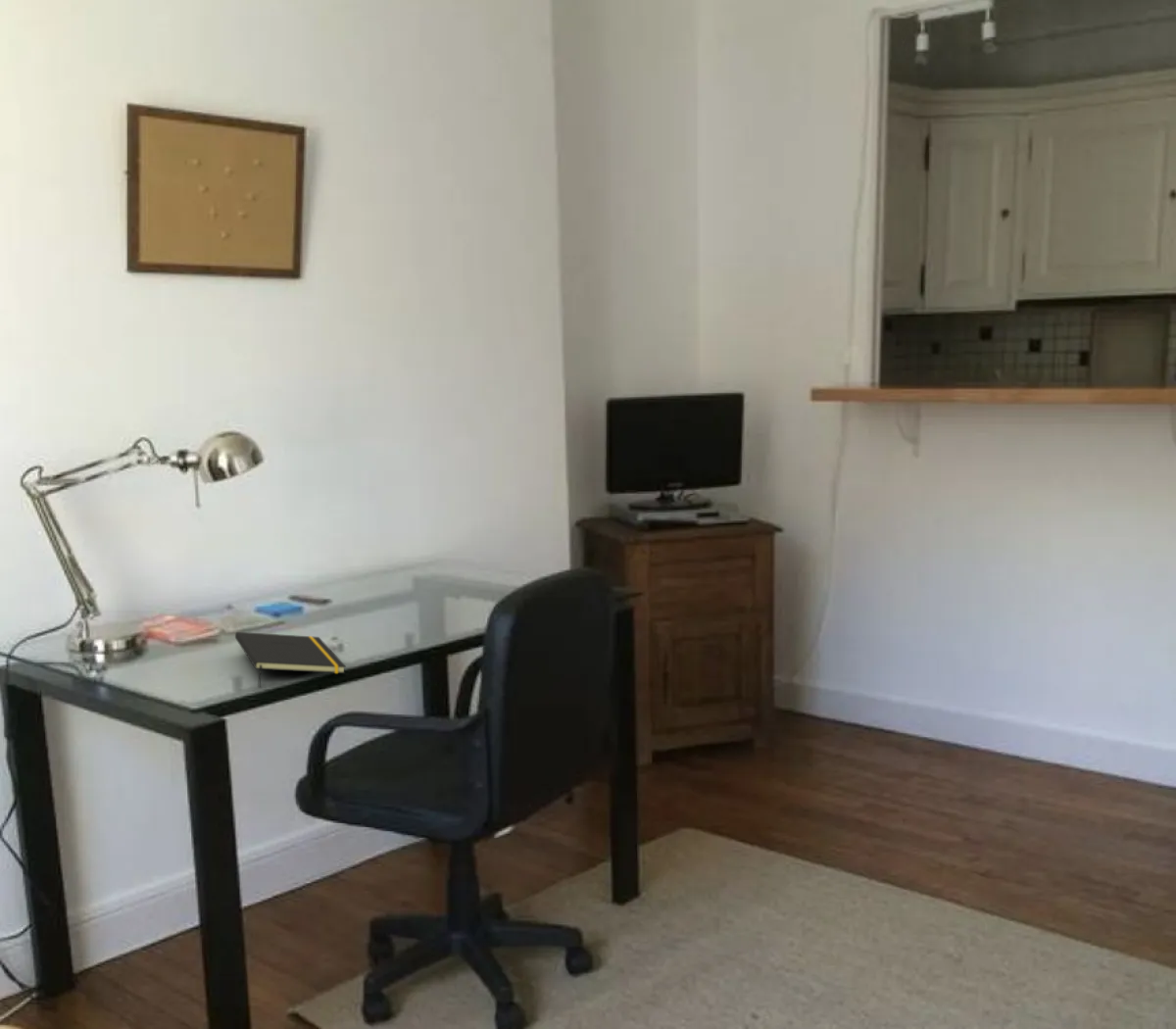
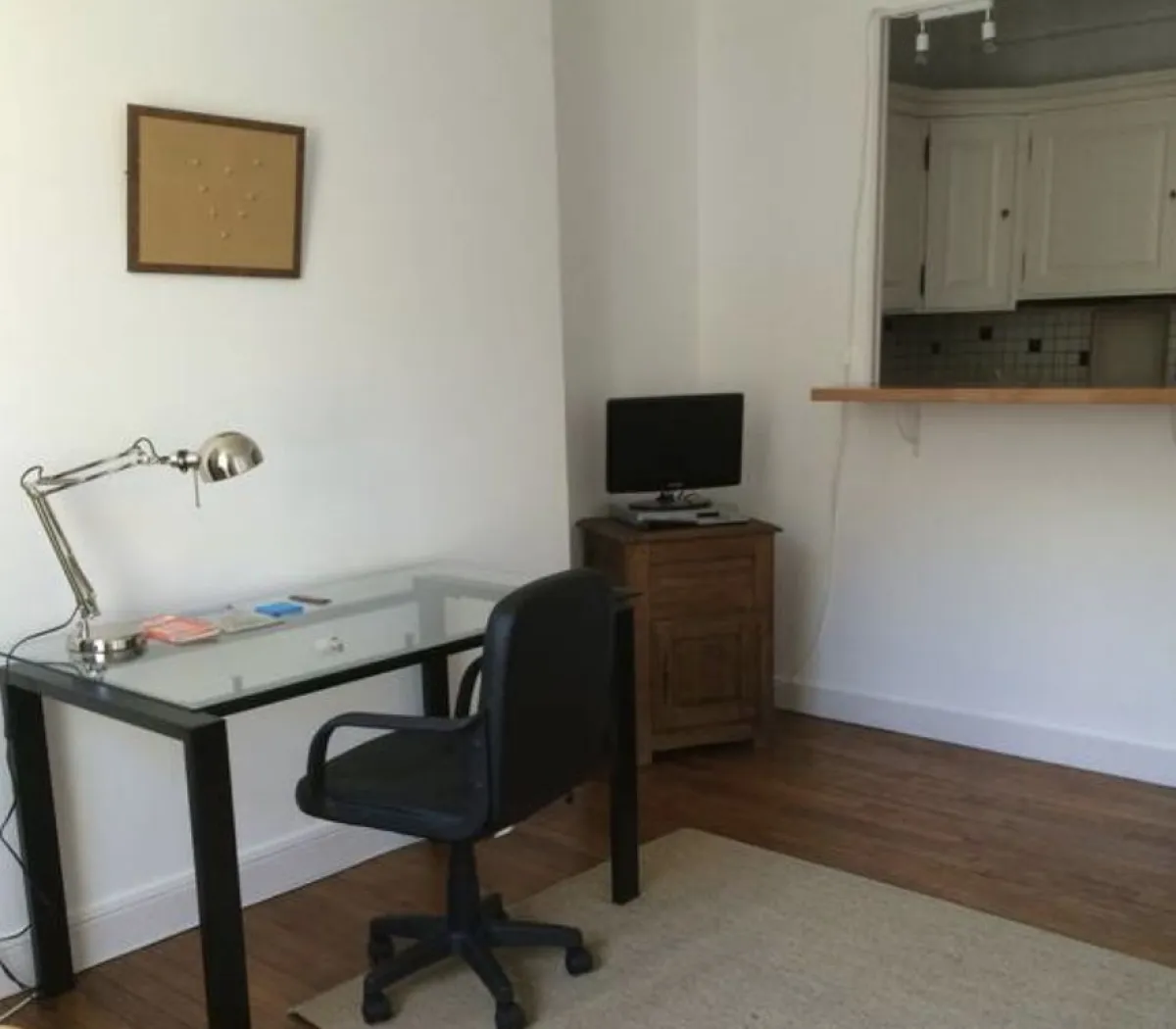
- notepad [234,631,347,688]
